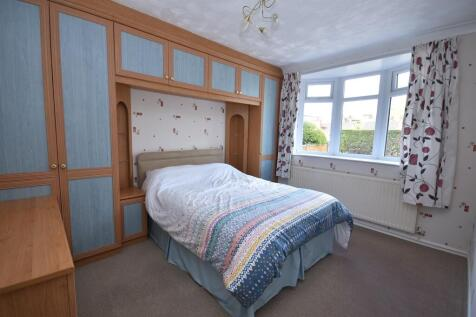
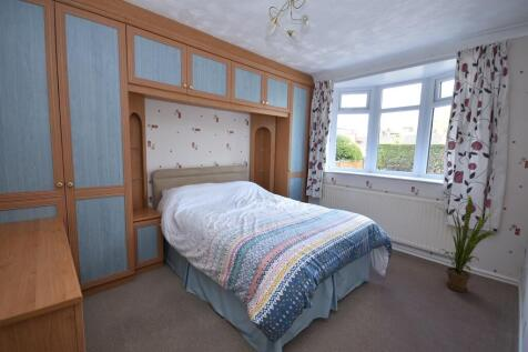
+ house plant [435,194,497,293]
